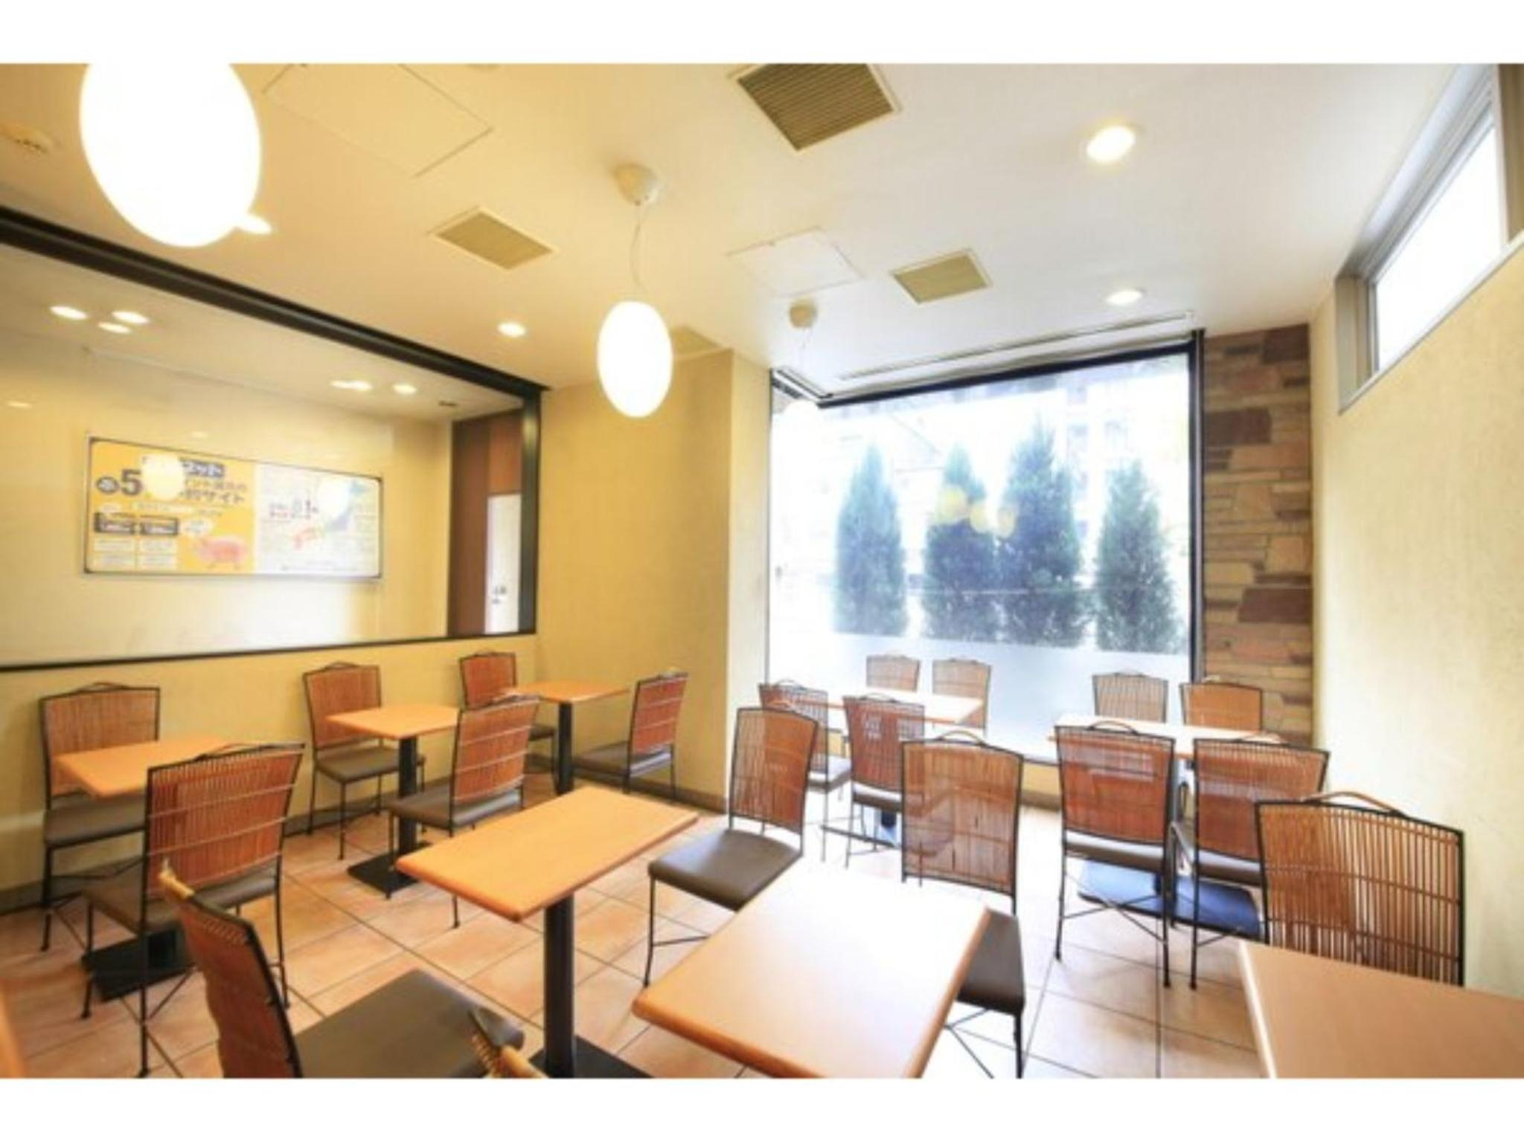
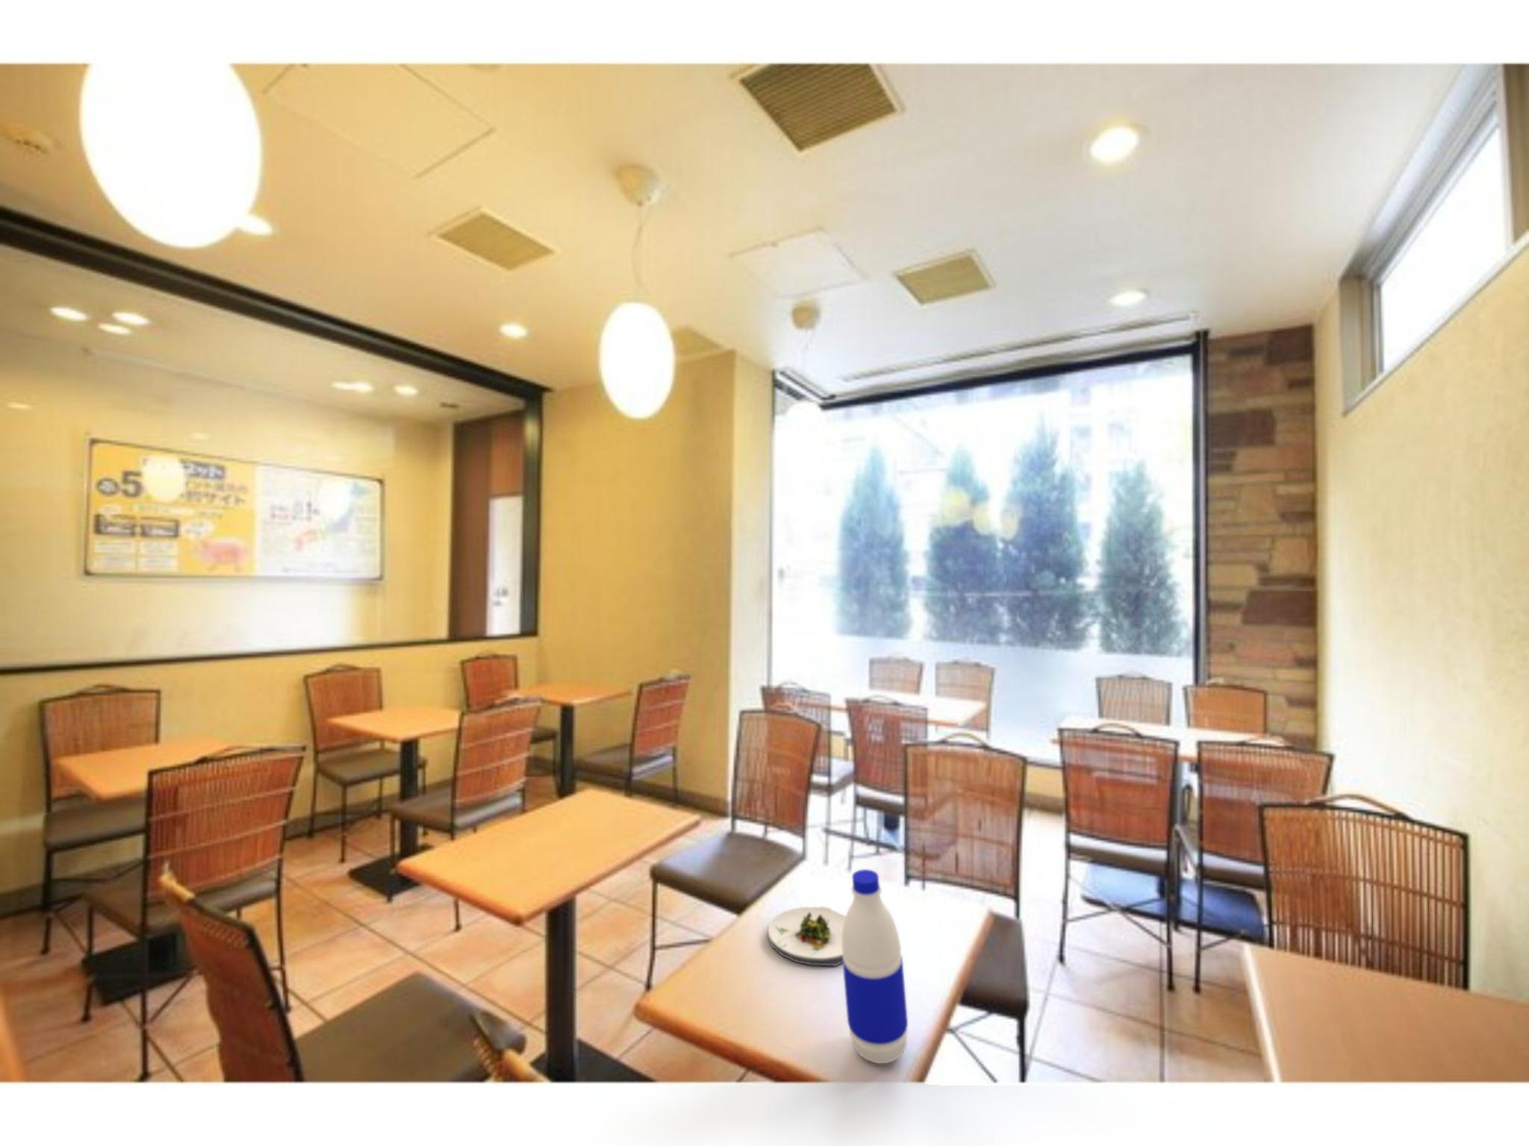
+ water bottle [842,868,909,1064]
+ salad plate [767,905,846,967]
